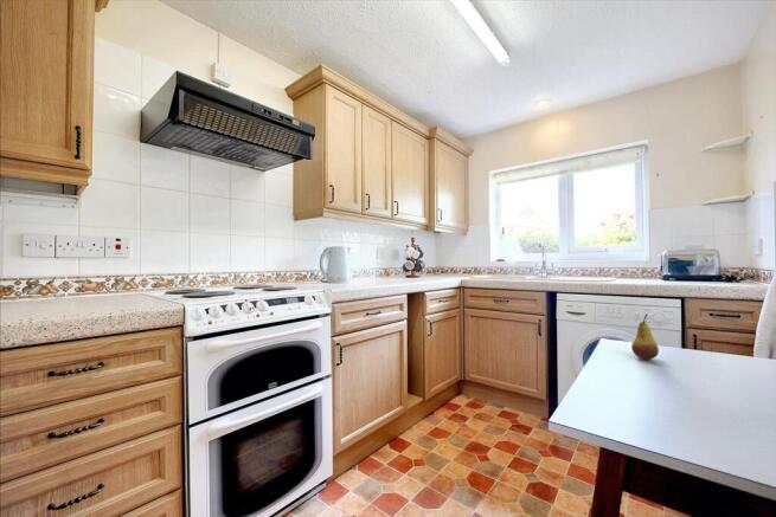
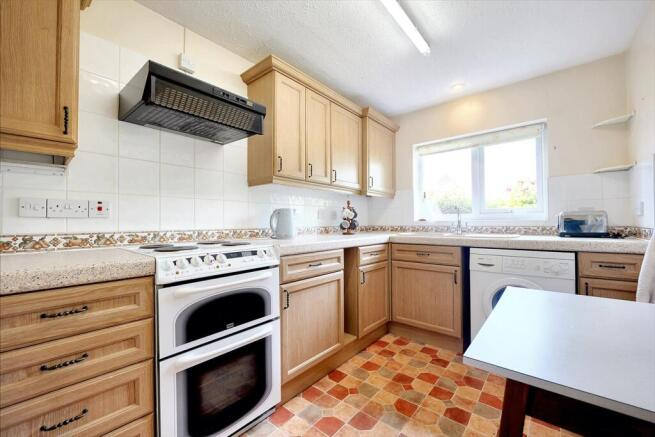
- fruit [630,314,660,361]
